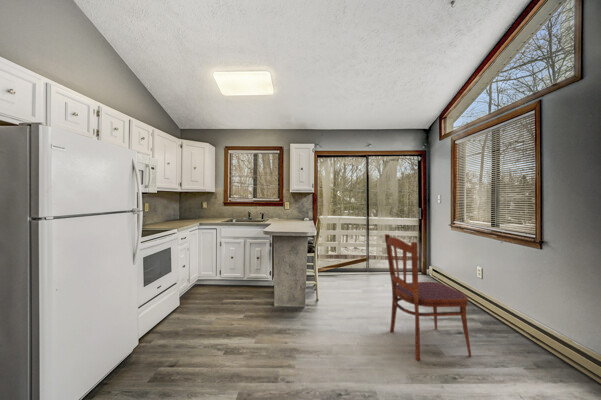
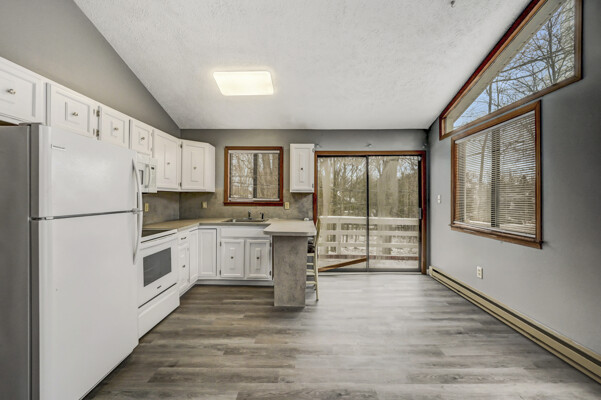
- dining chair [384,233,472,361]
